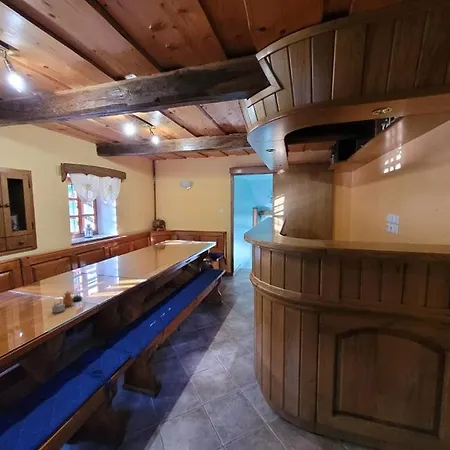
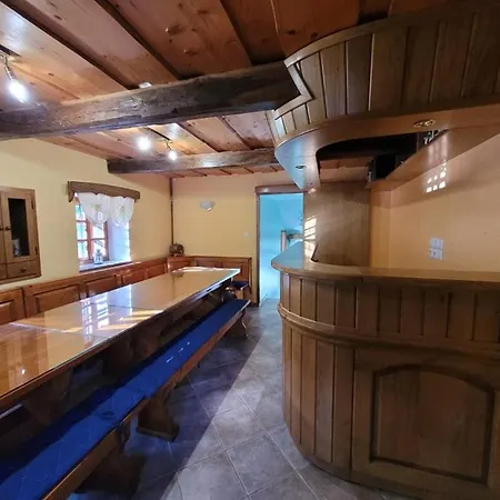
- teapot [51,290,83,314]
